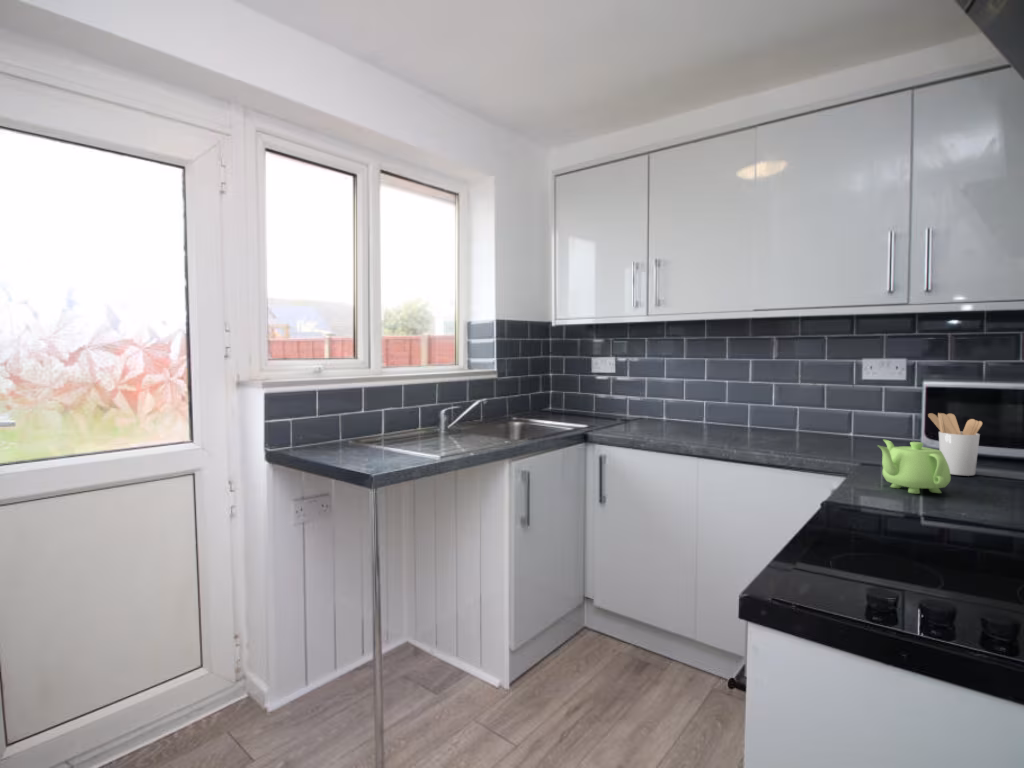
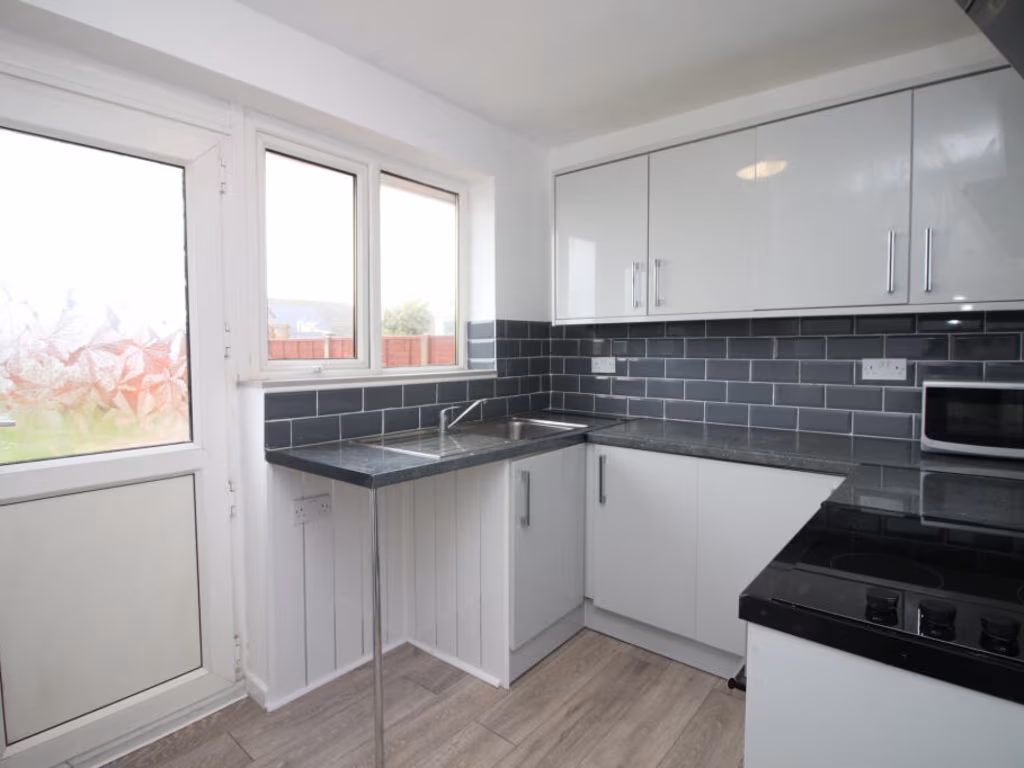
- teapot [876,439,952,495]
- utensil holder [927,412,983,477]
